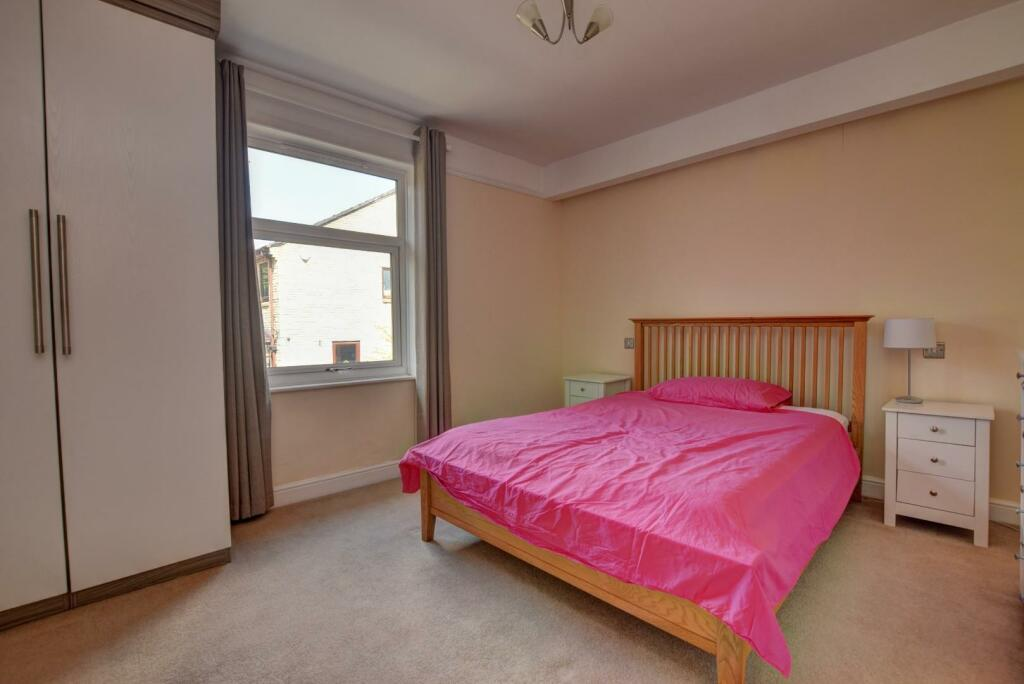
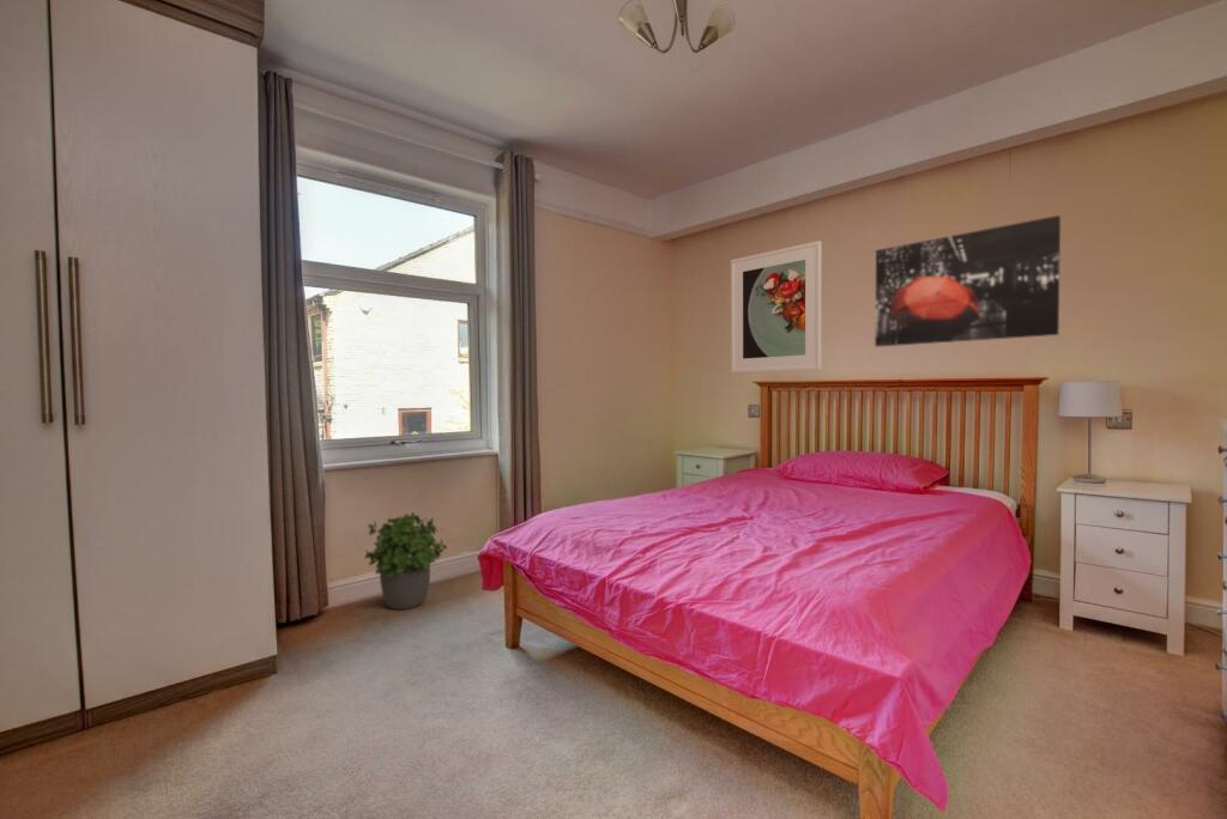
+ wall art [874,214,1062,348]
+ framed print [730,239,822,374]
+ potted plant [363,511,448,611]
